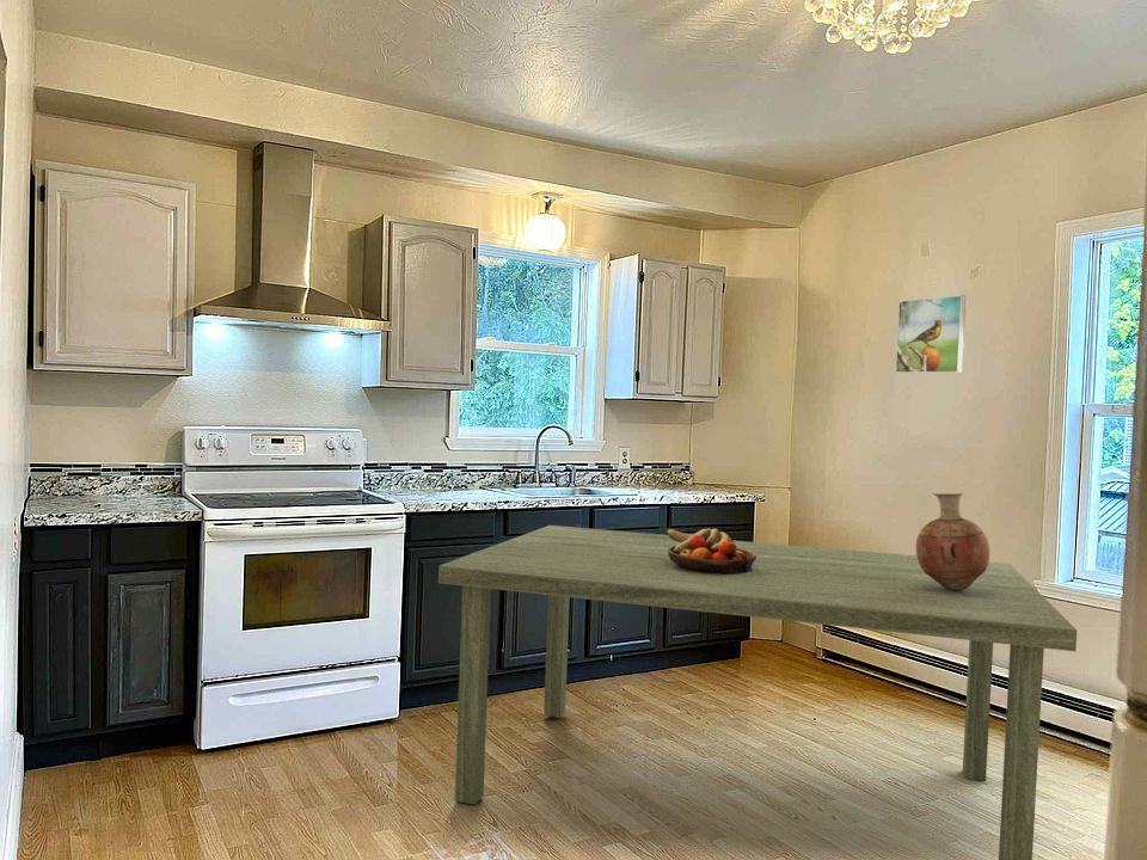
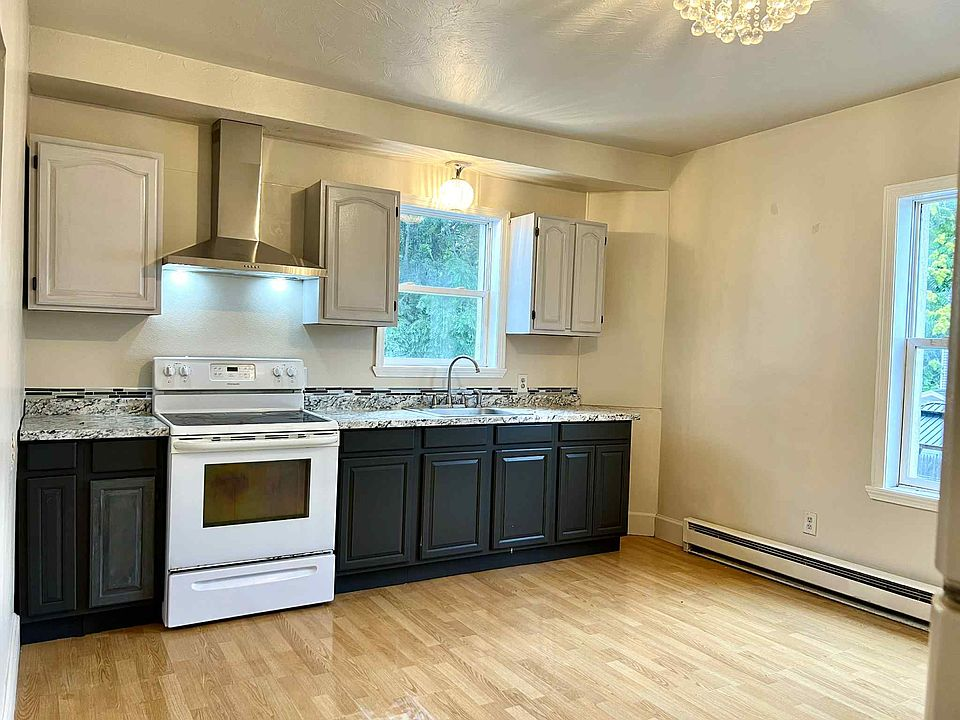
- vase [915,492,990,590]
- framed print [894,294,967,374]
- fruit bowl [665,527,756,575]
- dining table [437,524,1078,860]
